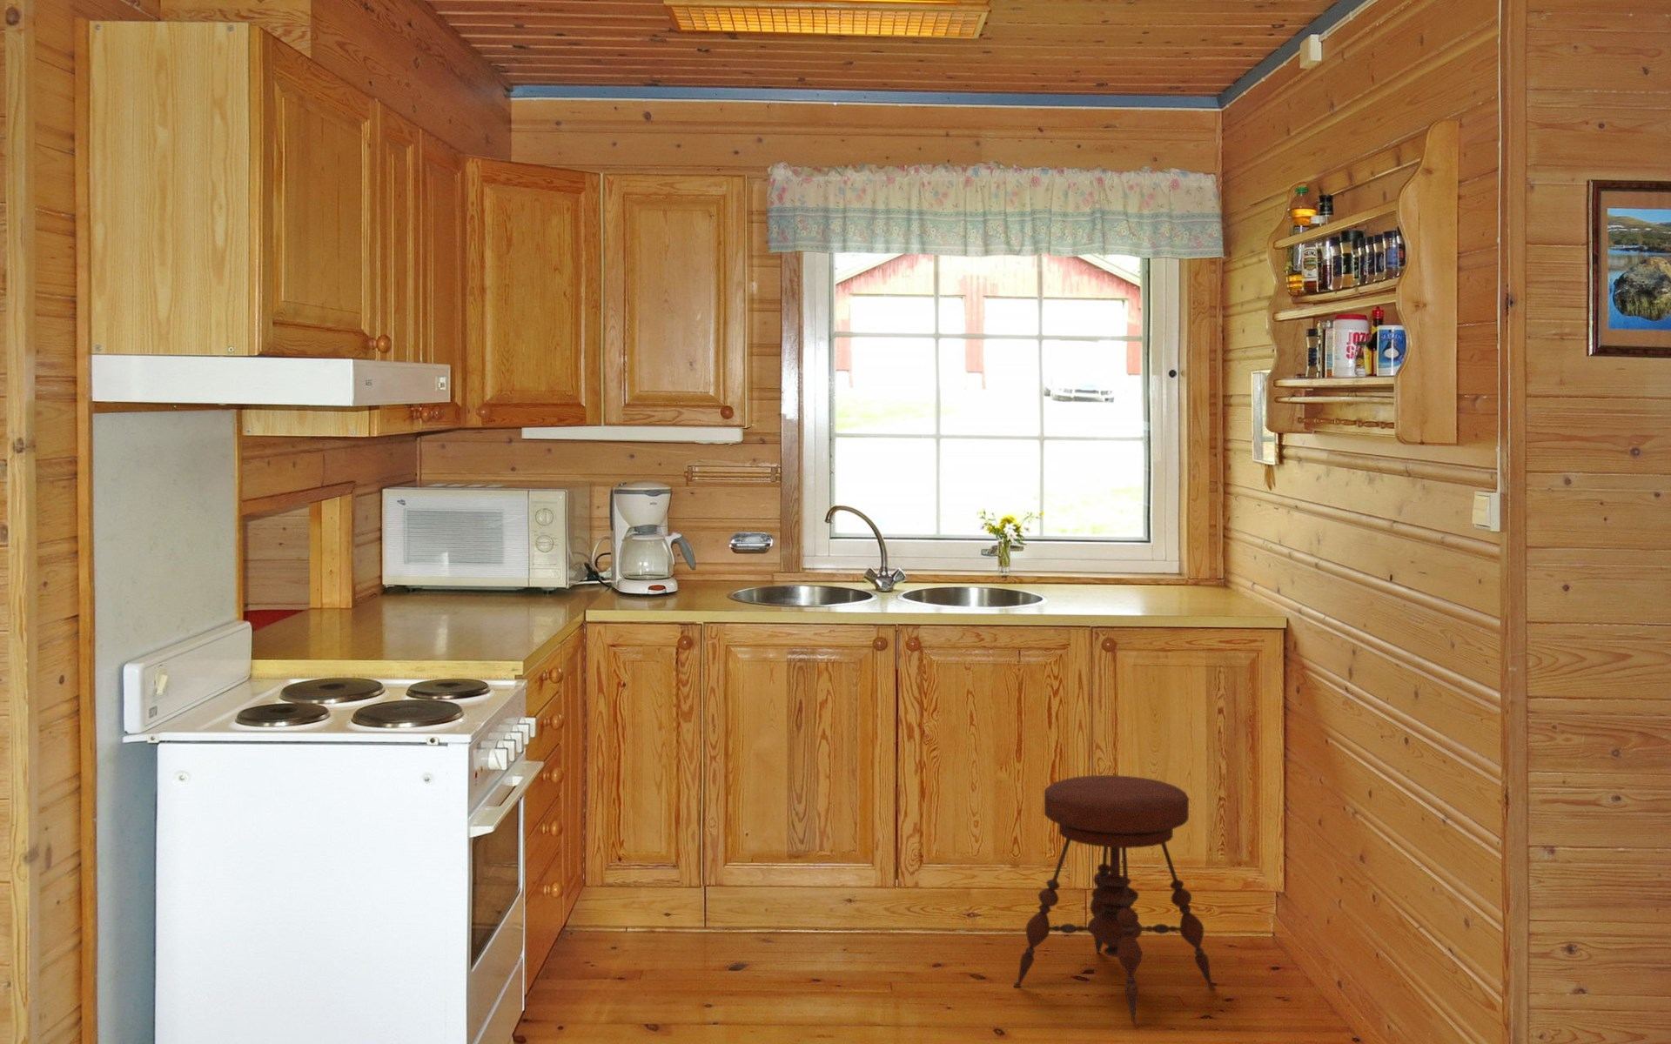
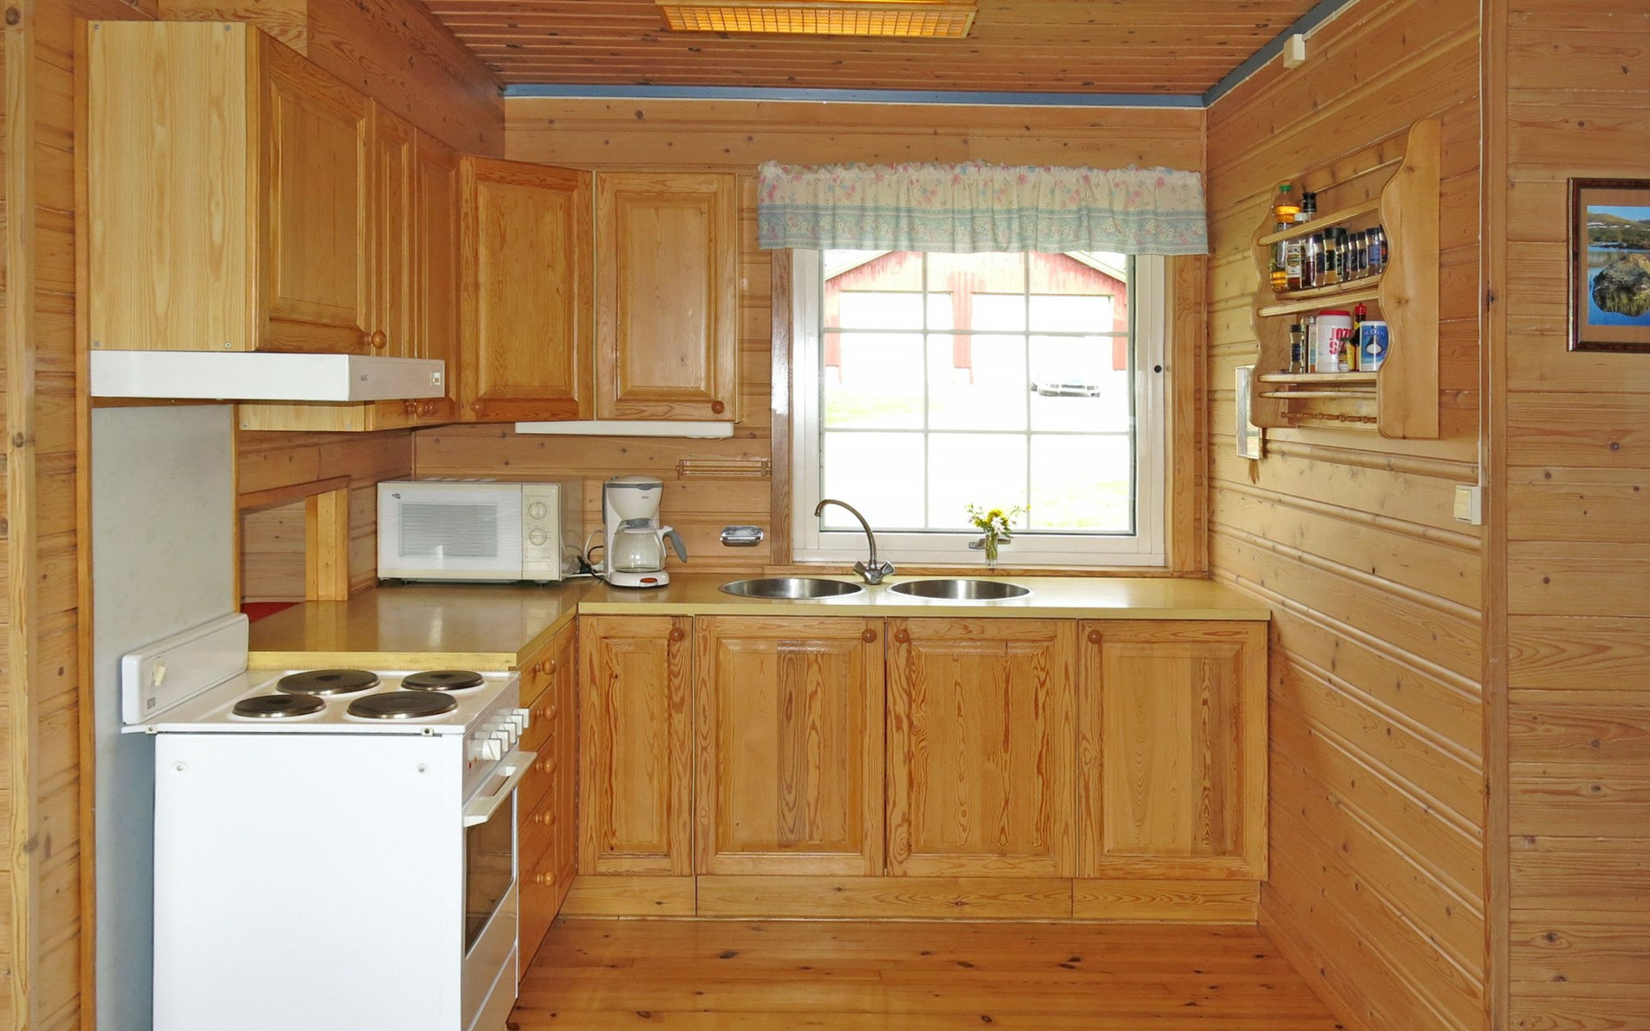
- stool [1013,775,1216,1025]
